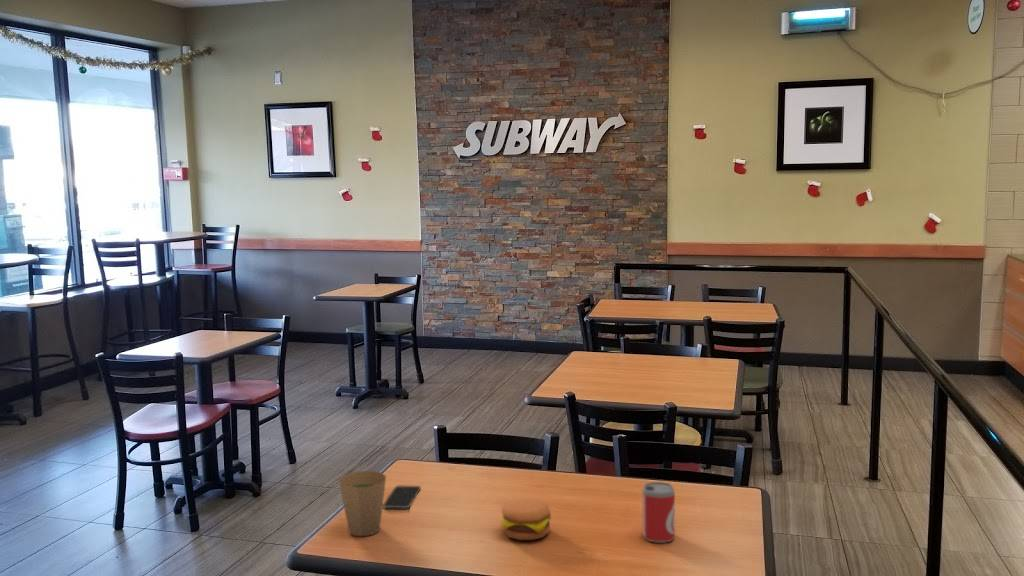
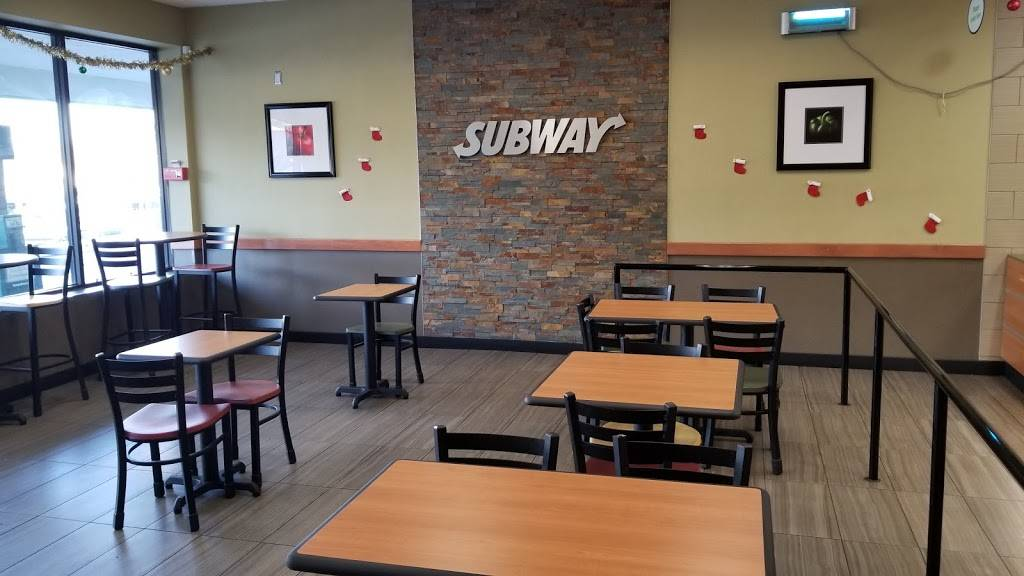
- beer can [642,481,676,544]
- hamburger [500,498,553,541]
- paper cup [338,470,387,537]
- smartphone [382,485,422,509]
